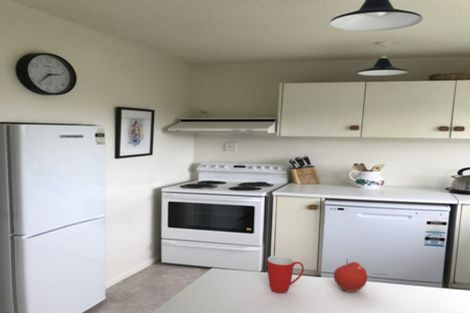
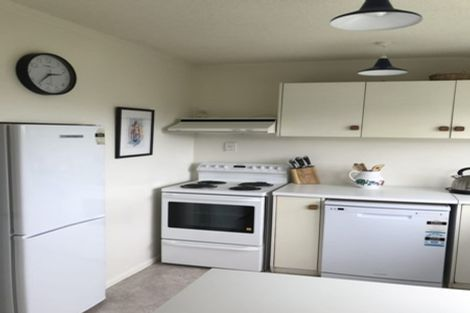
- fruit [333,258,368,293]
- mug [266,254,305,294]
